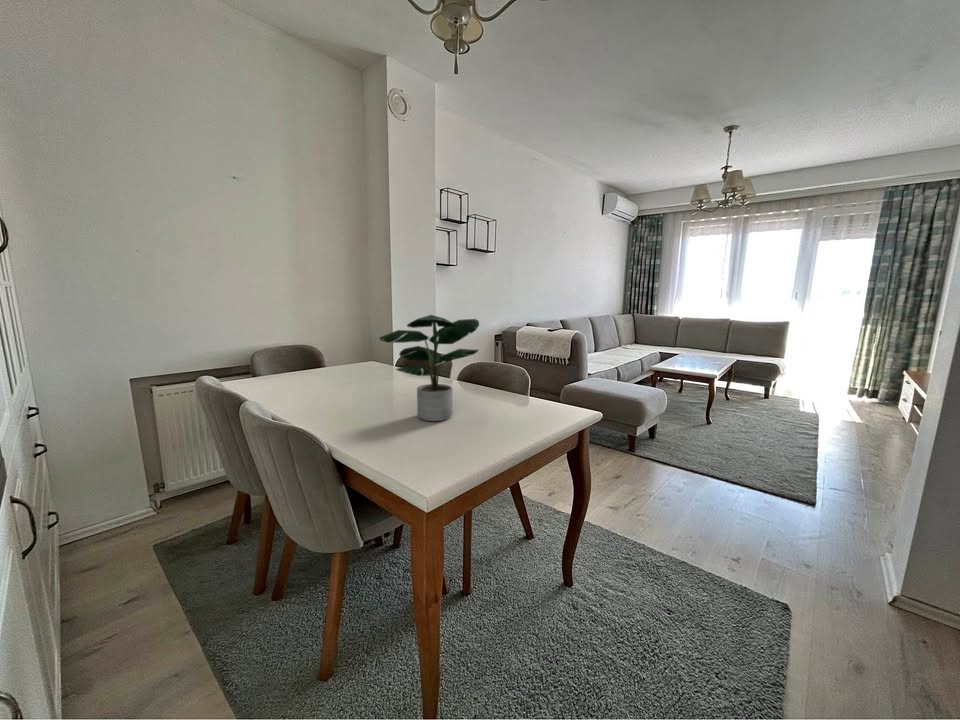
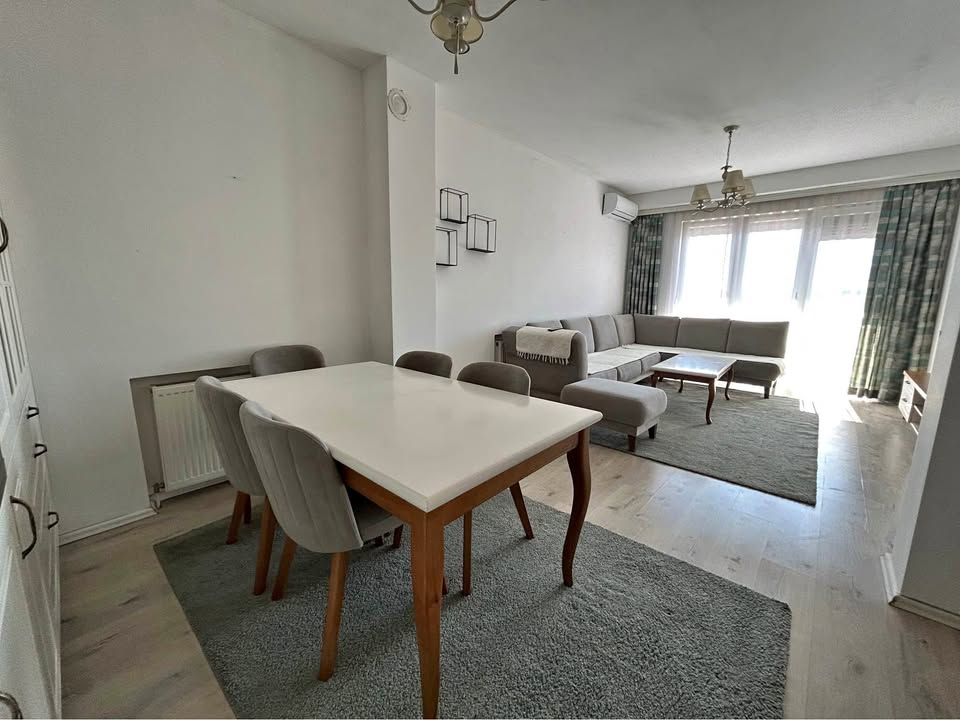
- potted plant [378,314,480,422]
